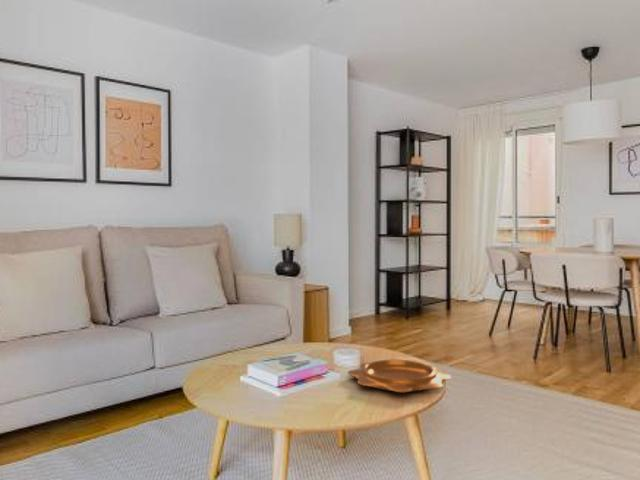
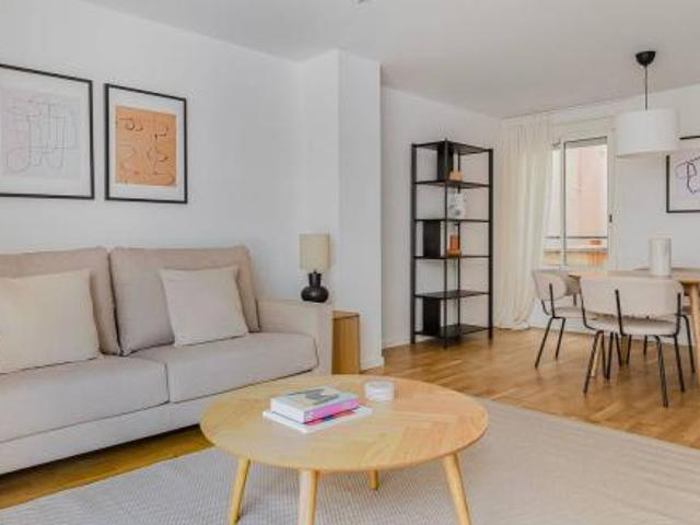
- decorative bowl [347,359,453,393]
